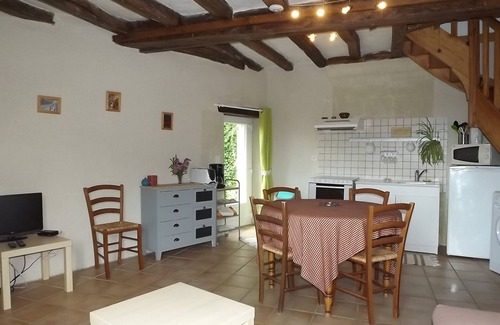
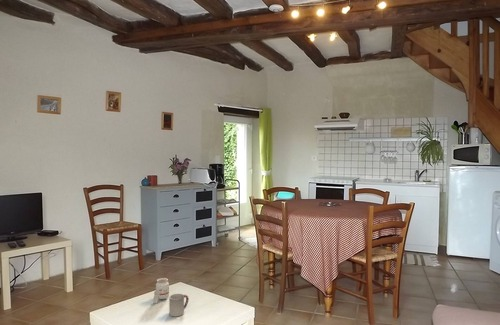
+ cup [168,293,190,317]
+ candle [152,277,170,304]
